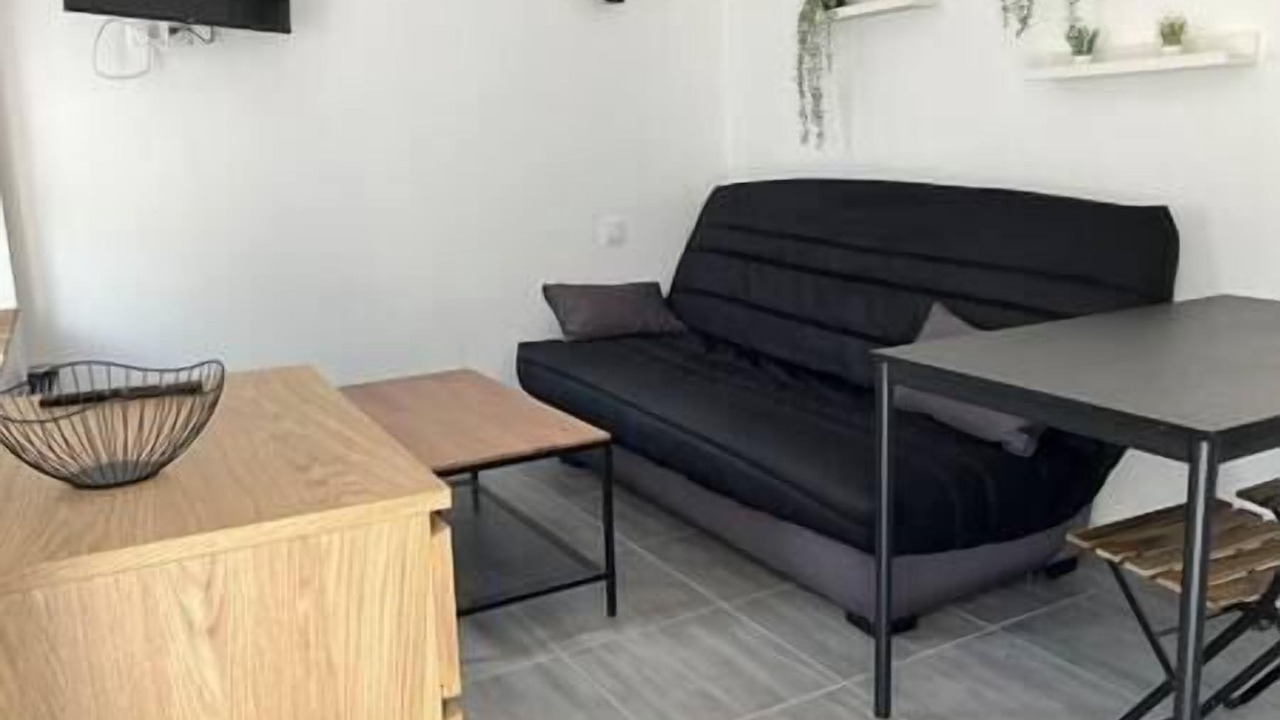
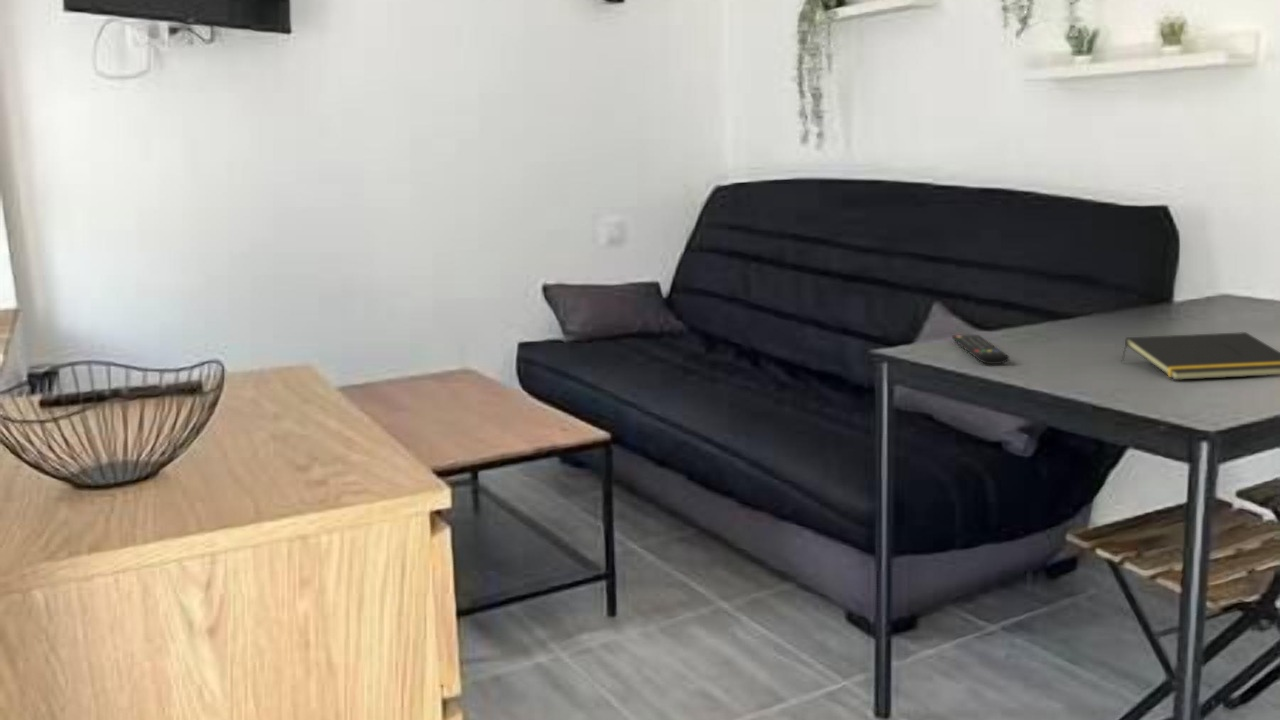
+ remote control [951,334,1010,365]
+ notepad [1120,331,1280,381]
